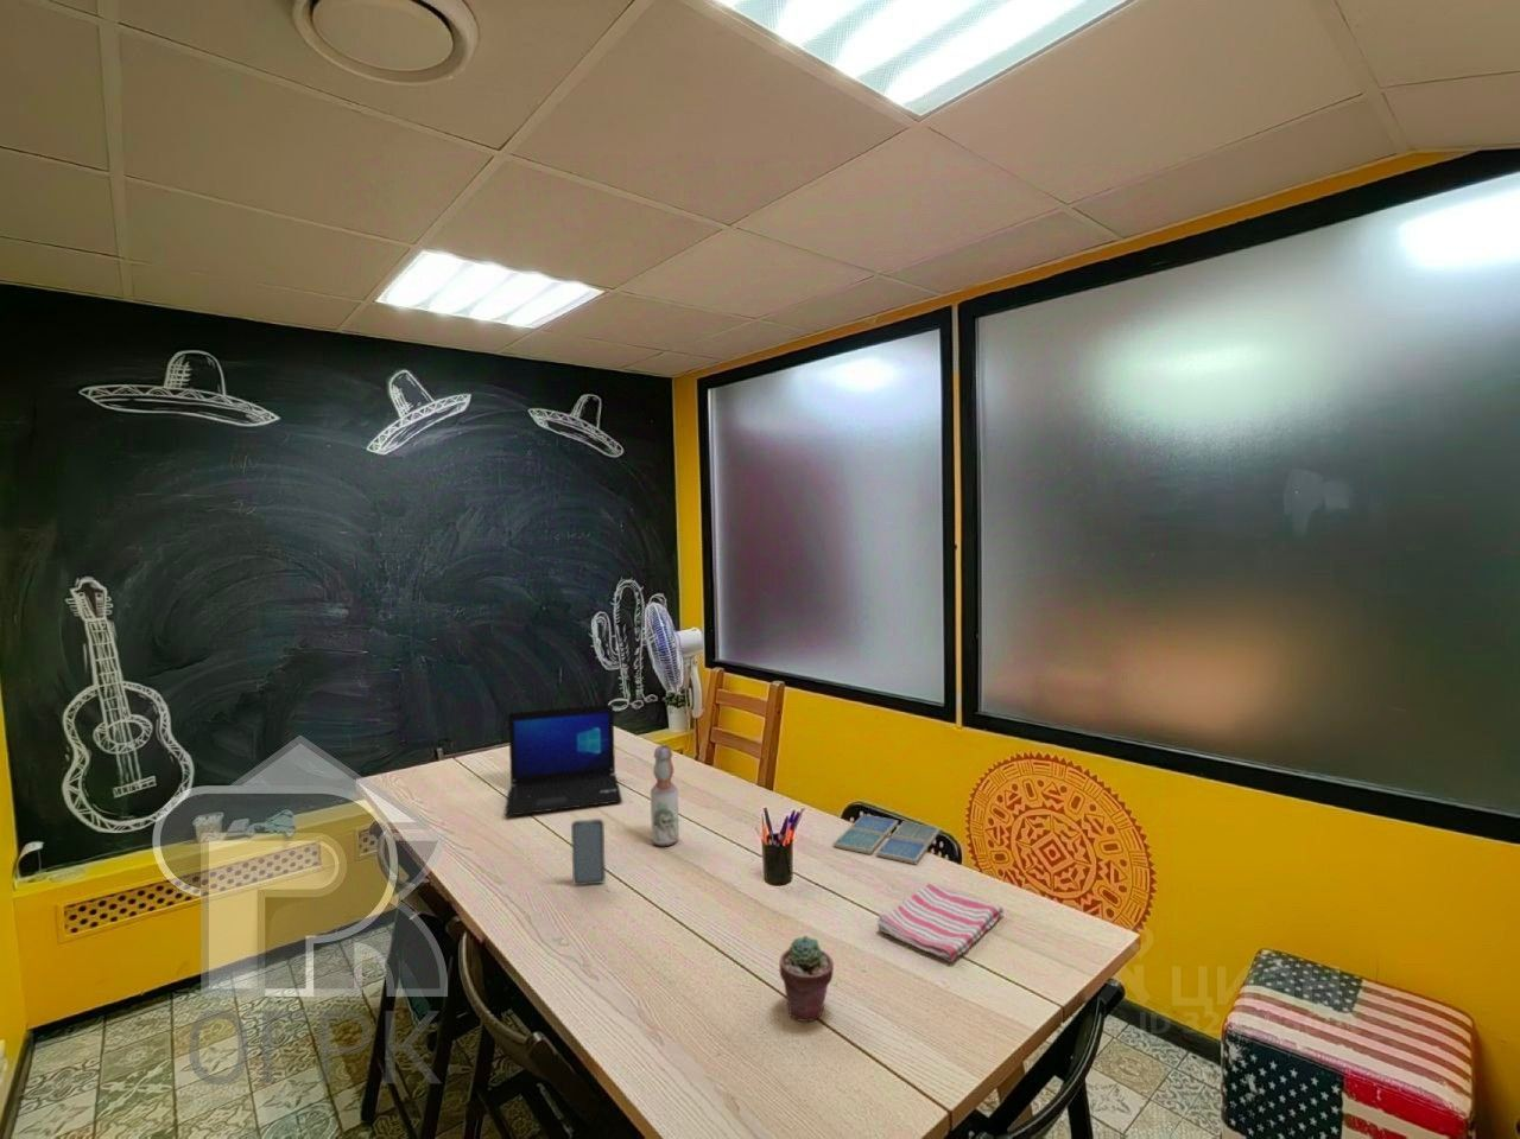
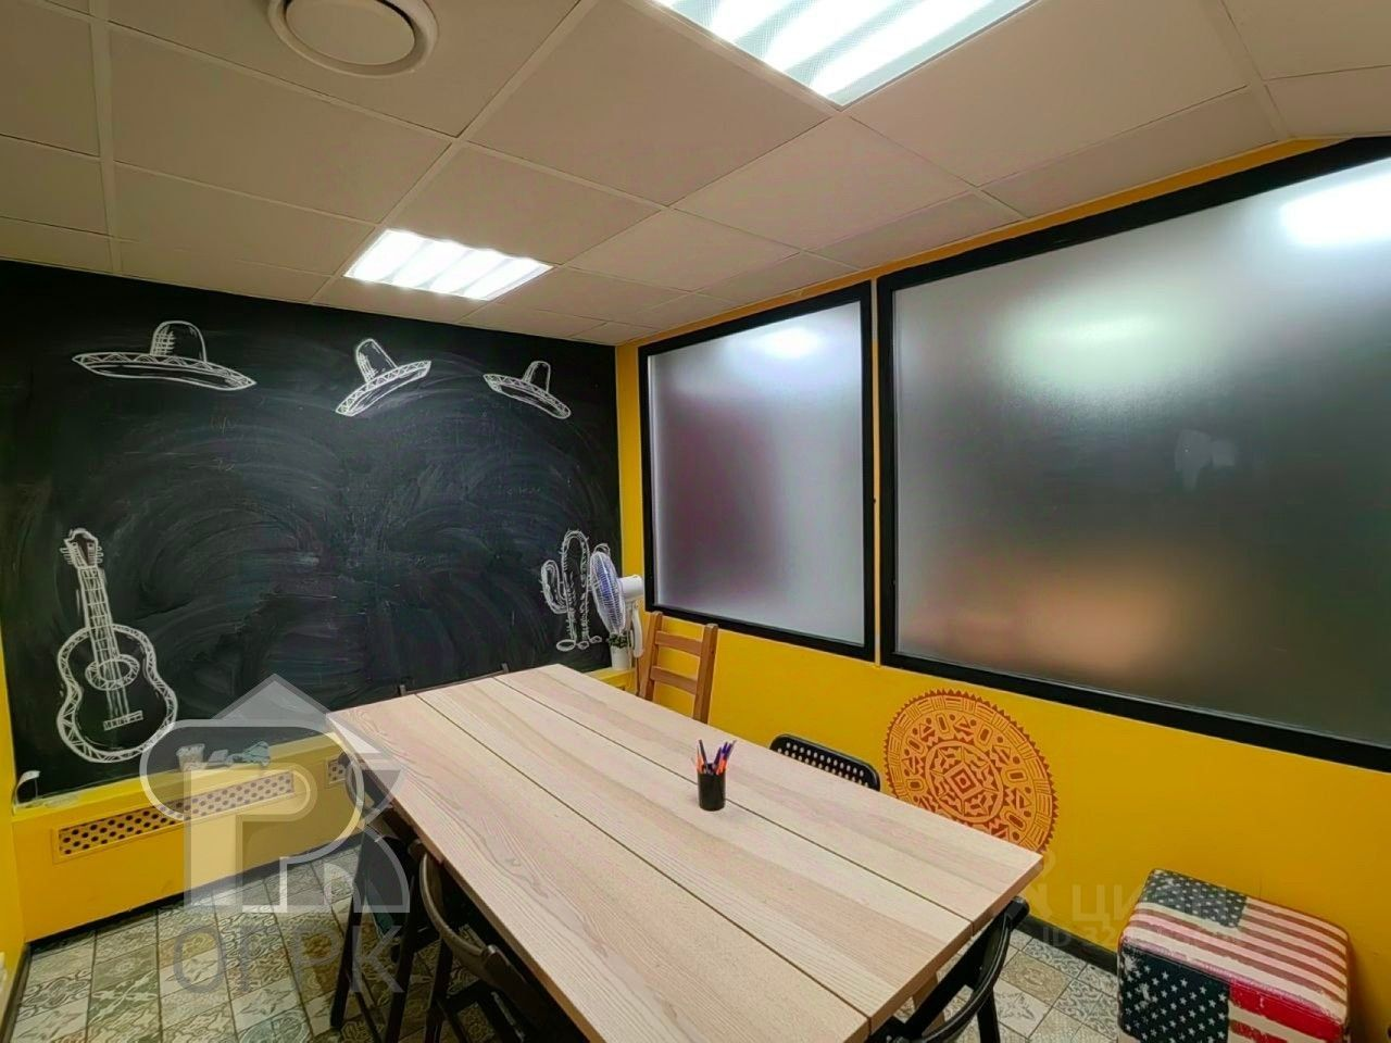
- dish towel [876,882,1004,963]
- smartphone [570,817,607,887]
- laptop [505,704,624,817]
- drink coaster [833,812,942,865]
- potted succulent [778,934,835,1023]
- bottle [650,744,681,847]
